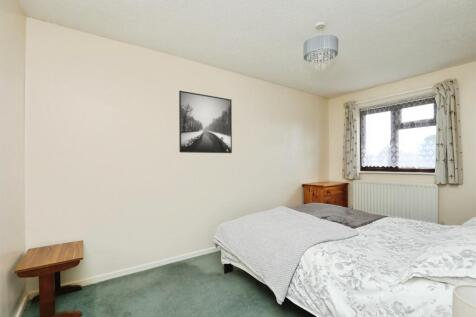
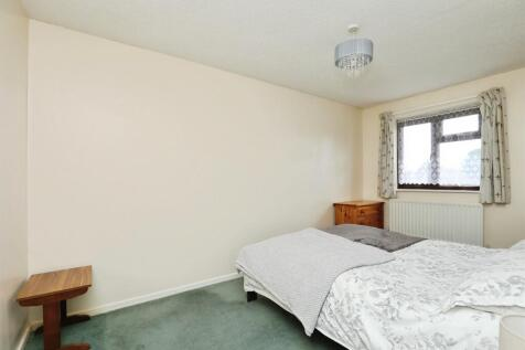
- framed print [178,90,233,154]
